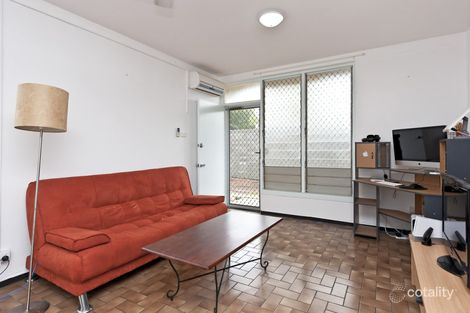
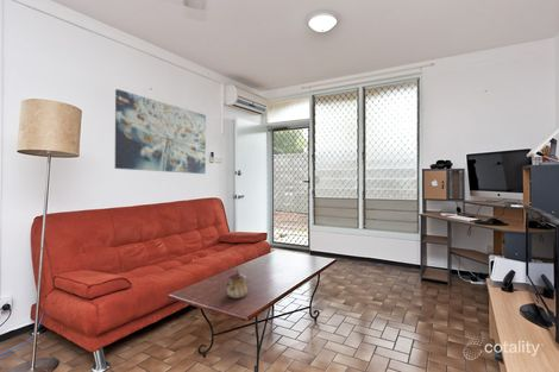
+ teapot [225,270,250,300]
+ wall art [114,88,207,175]
